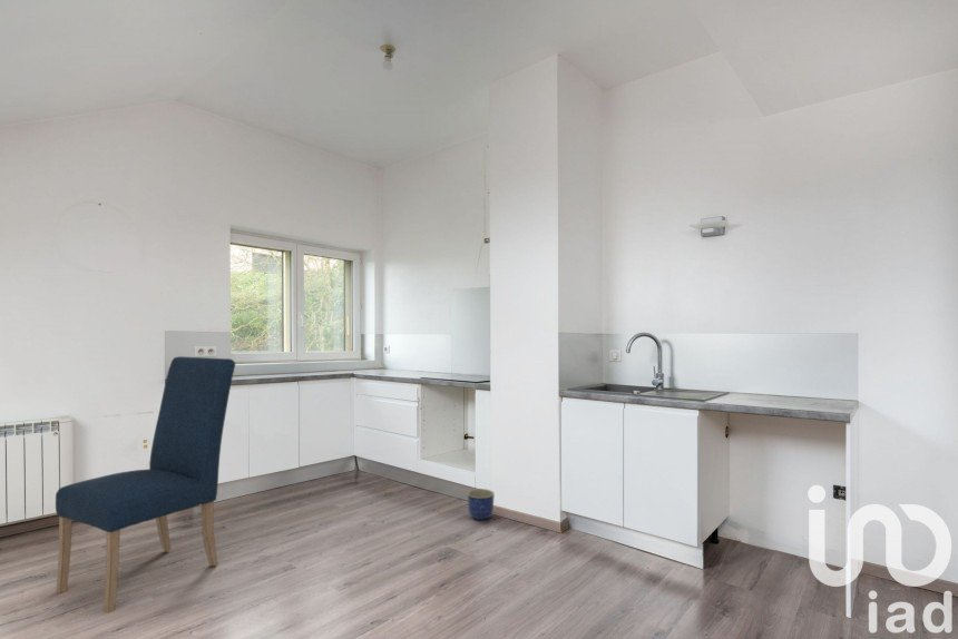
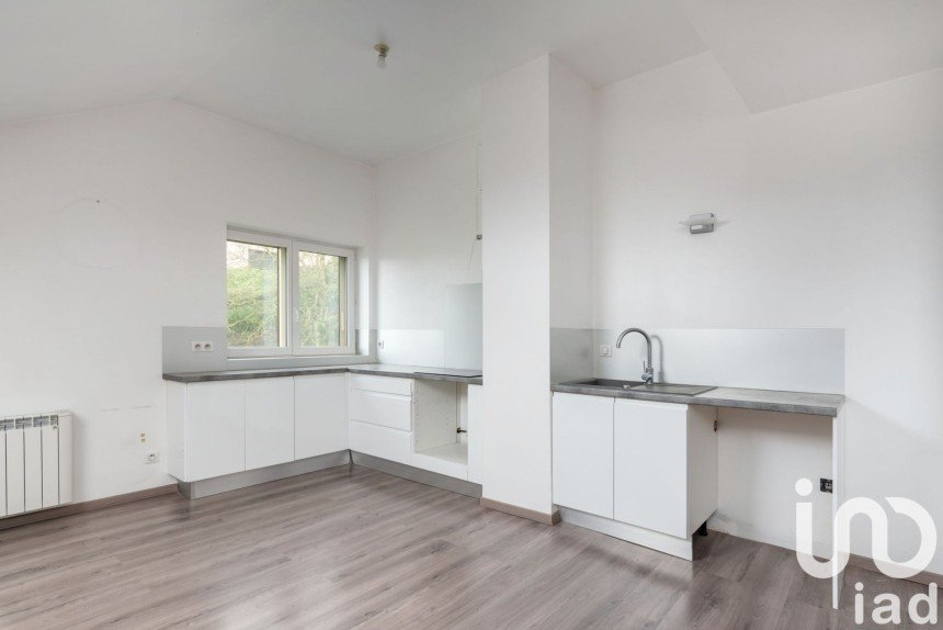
- chair [55,355,236,615]
- planter [467,488,496,521]
